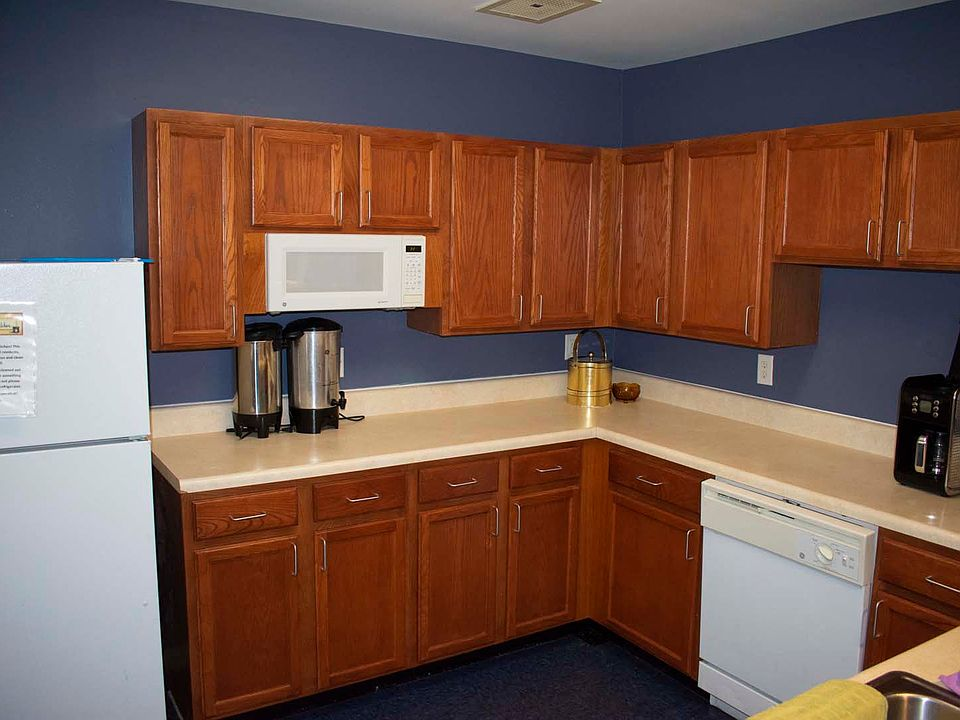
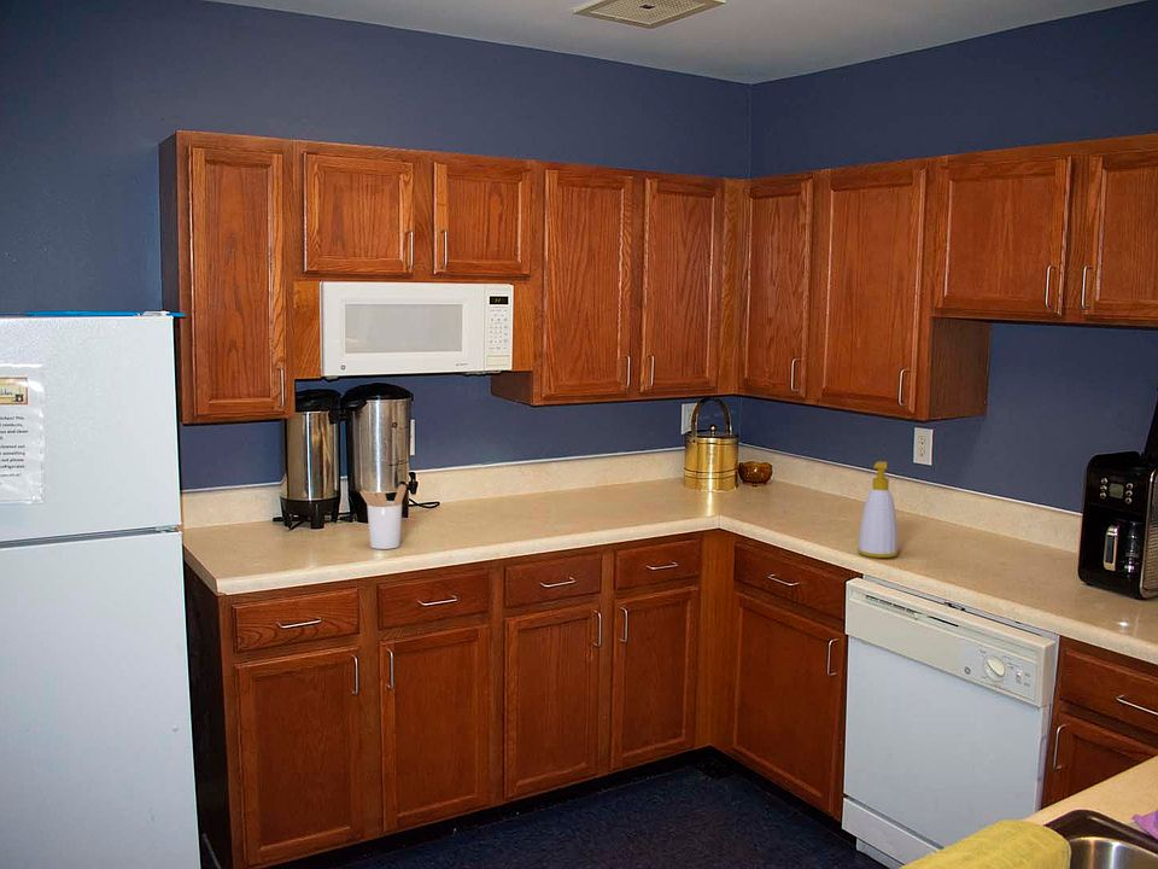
+ utensil holder [359,483,408,550]
+ soap bottle [856,460,899,559]
